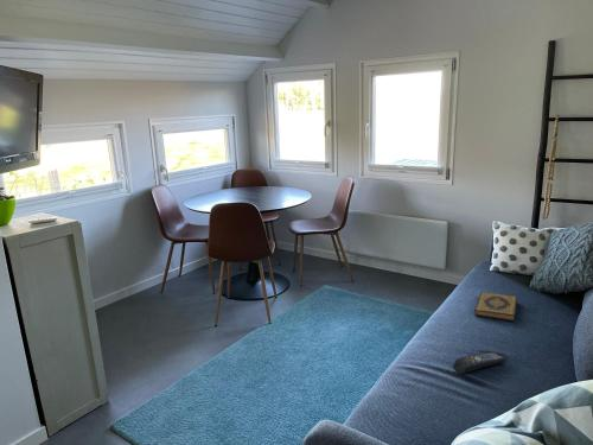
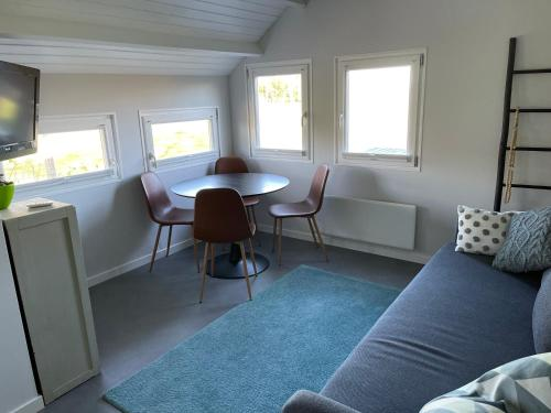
- hardback book [473,291,518,323]
- remote control [452,351,508,375]
